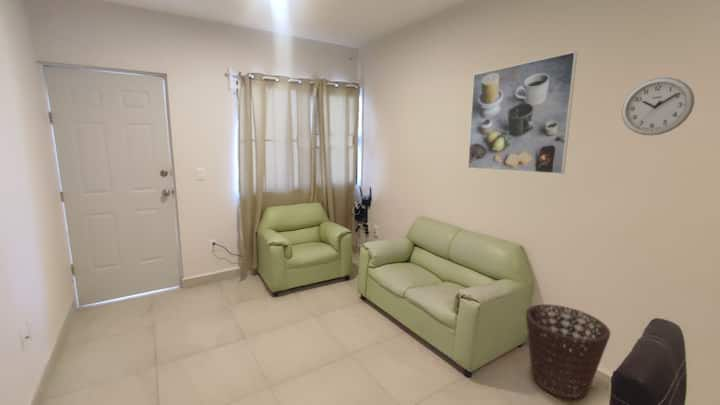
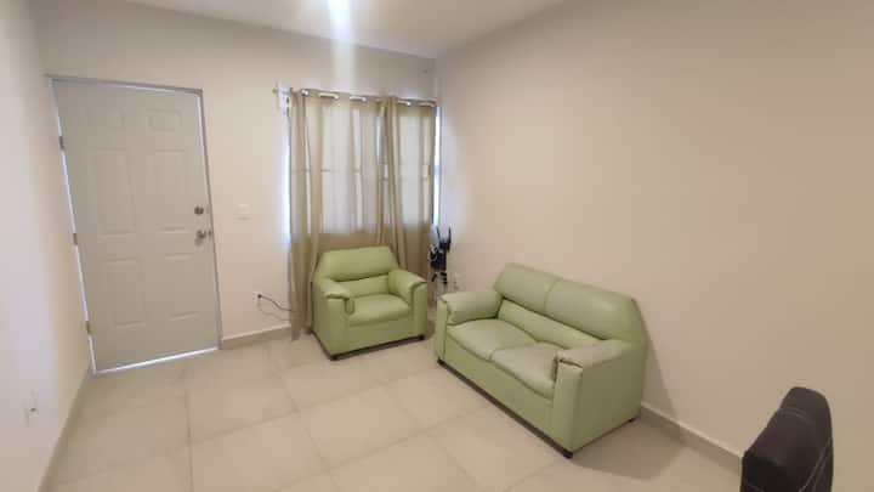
- basket [525,303,612,401]
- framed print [467,51,578,175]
- wall clock [621,76,695,137]
